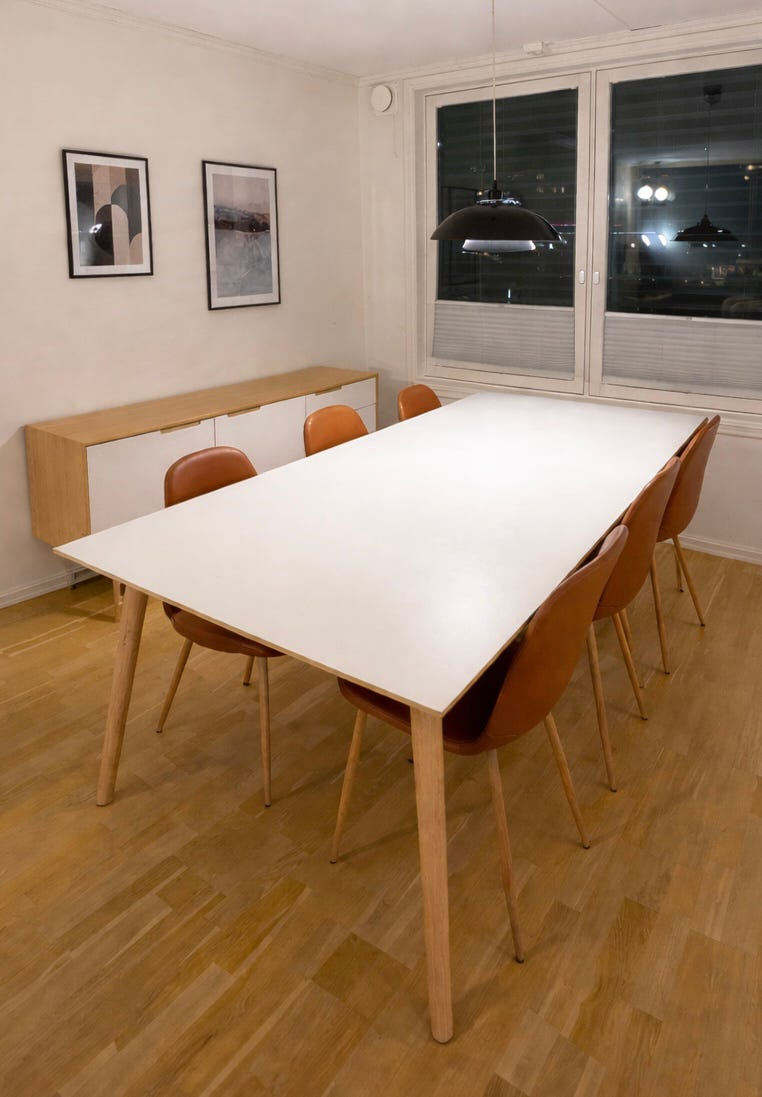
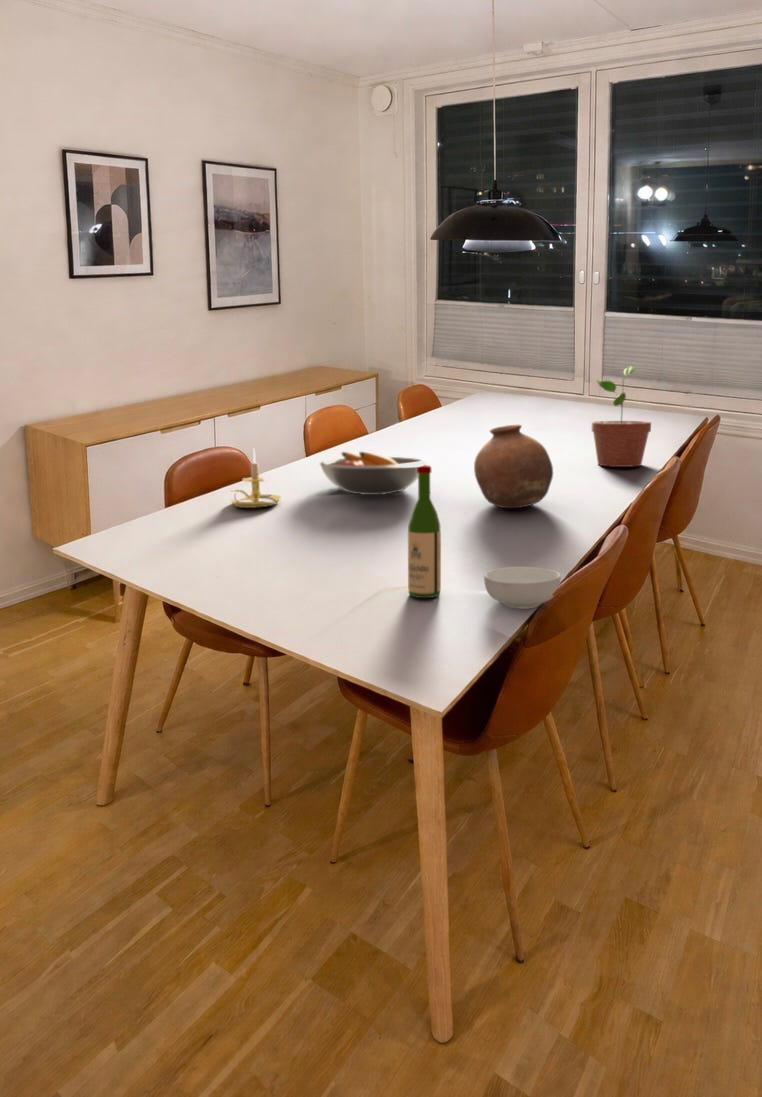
+ fruit bowl [319,451,428,496]
+ cereal bowl [483,566,561,610]
+ pottery [473,424,554,509]
+ candle holder [230,448,282,509]
+ potted plant [590,365,652,468]
+ wine bottle [407,464,442,599]
